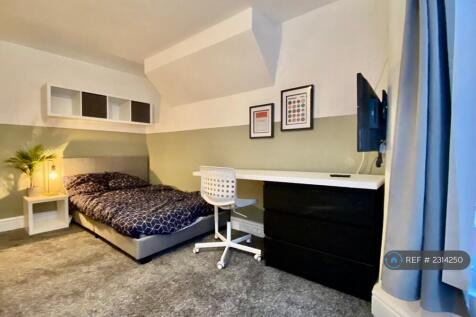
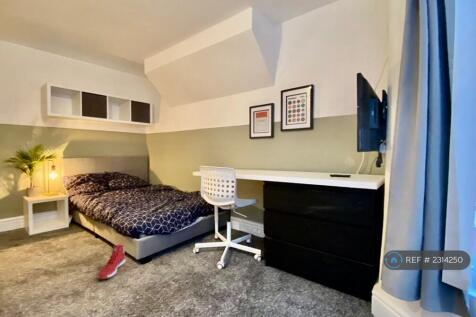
+ sneaker [97,244,126,280]
